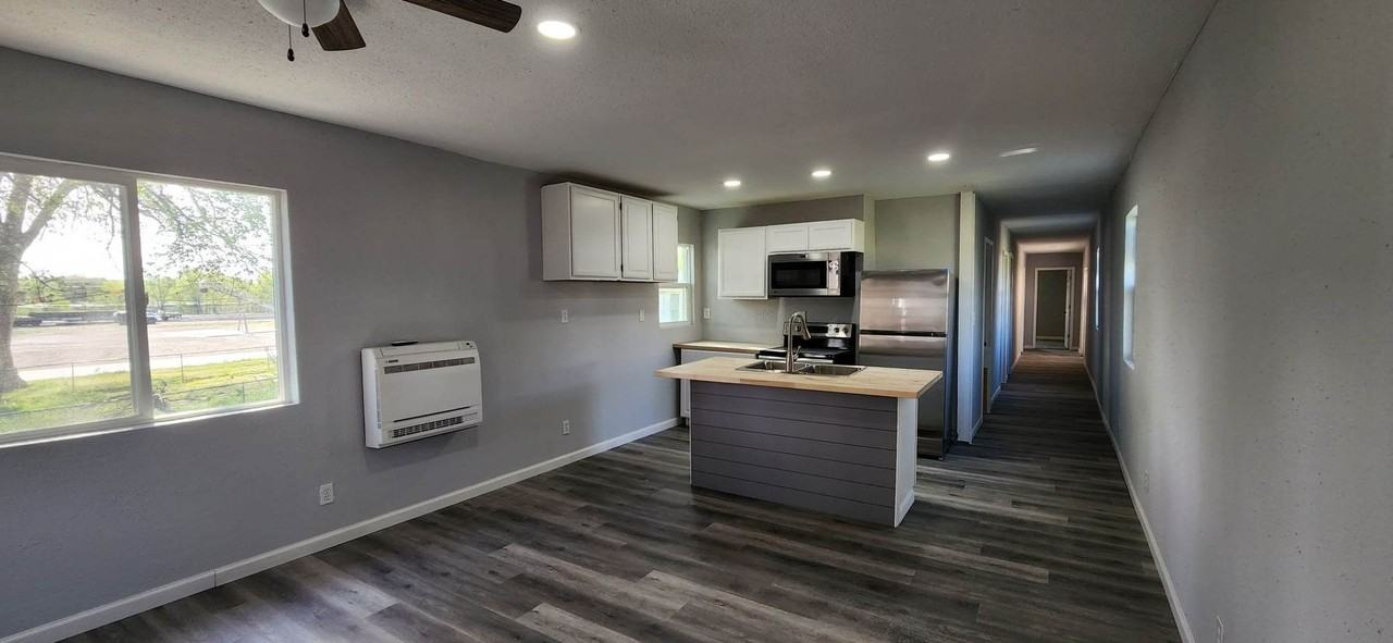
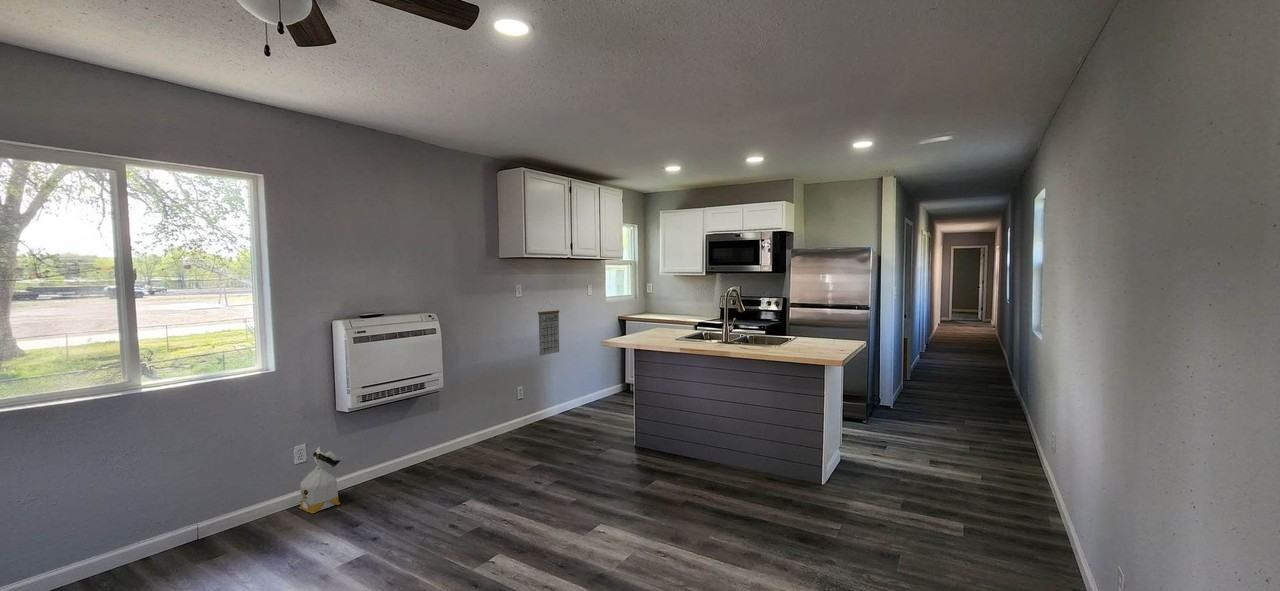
+ calendar [537,301,560,357]
+ bag [298,445,344,514]
